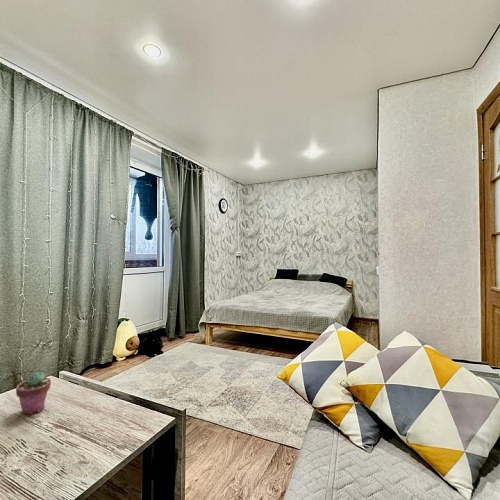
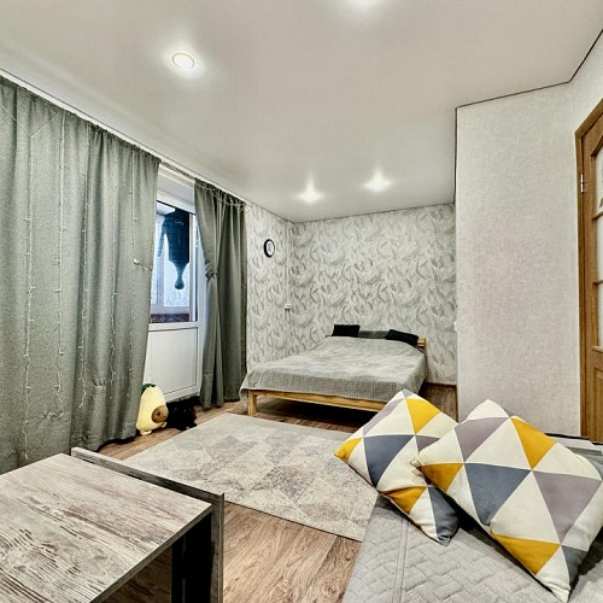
- potted succulent [15,371,52,415]
